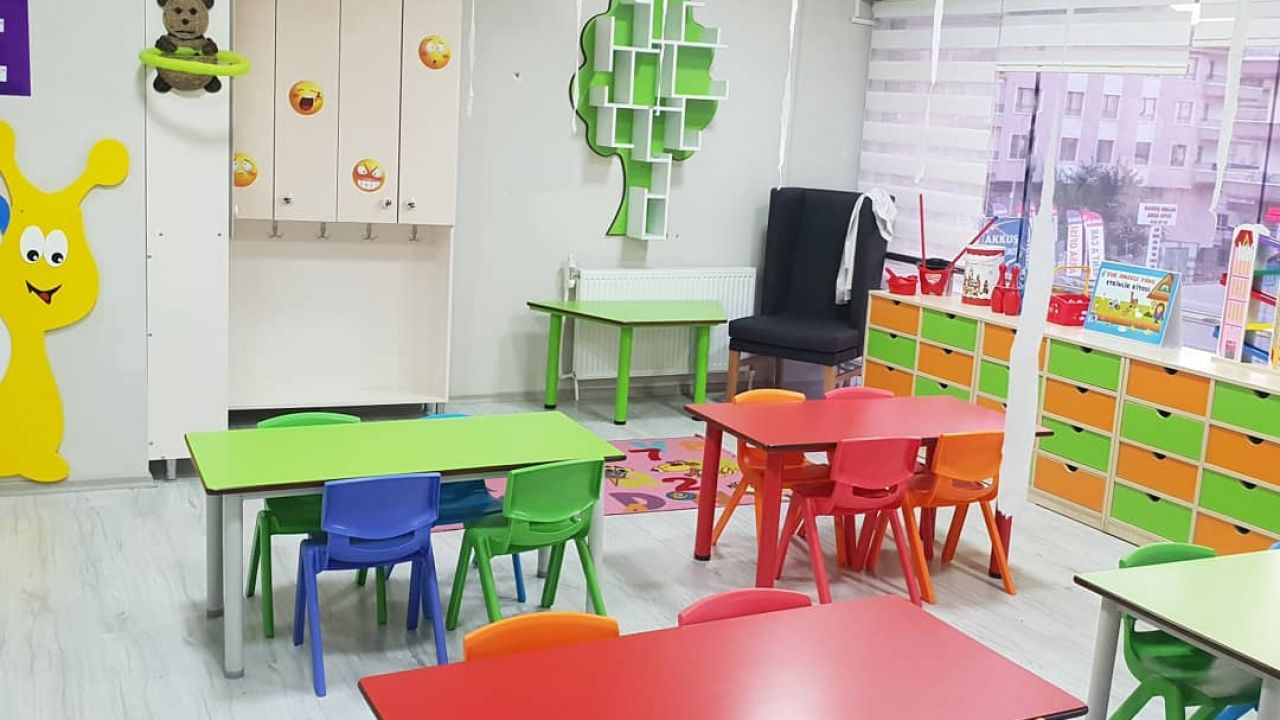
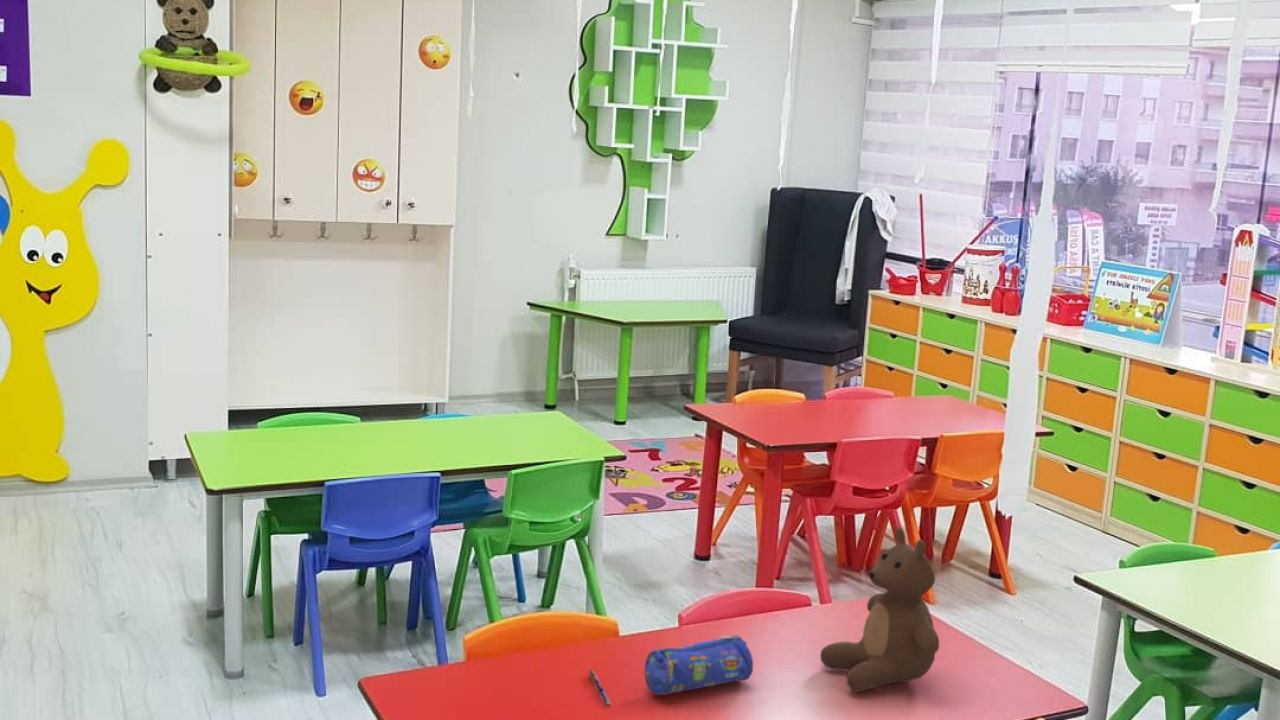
+ pen [587,669,613,706]
+ teddy bear [819,526,940,693]
+ pencil case [644,634,754,696]
